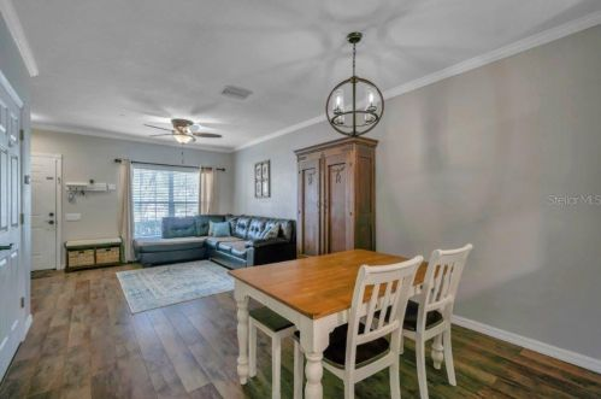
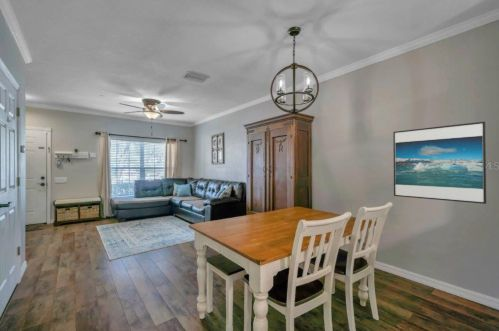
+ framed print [392,121,487,205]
